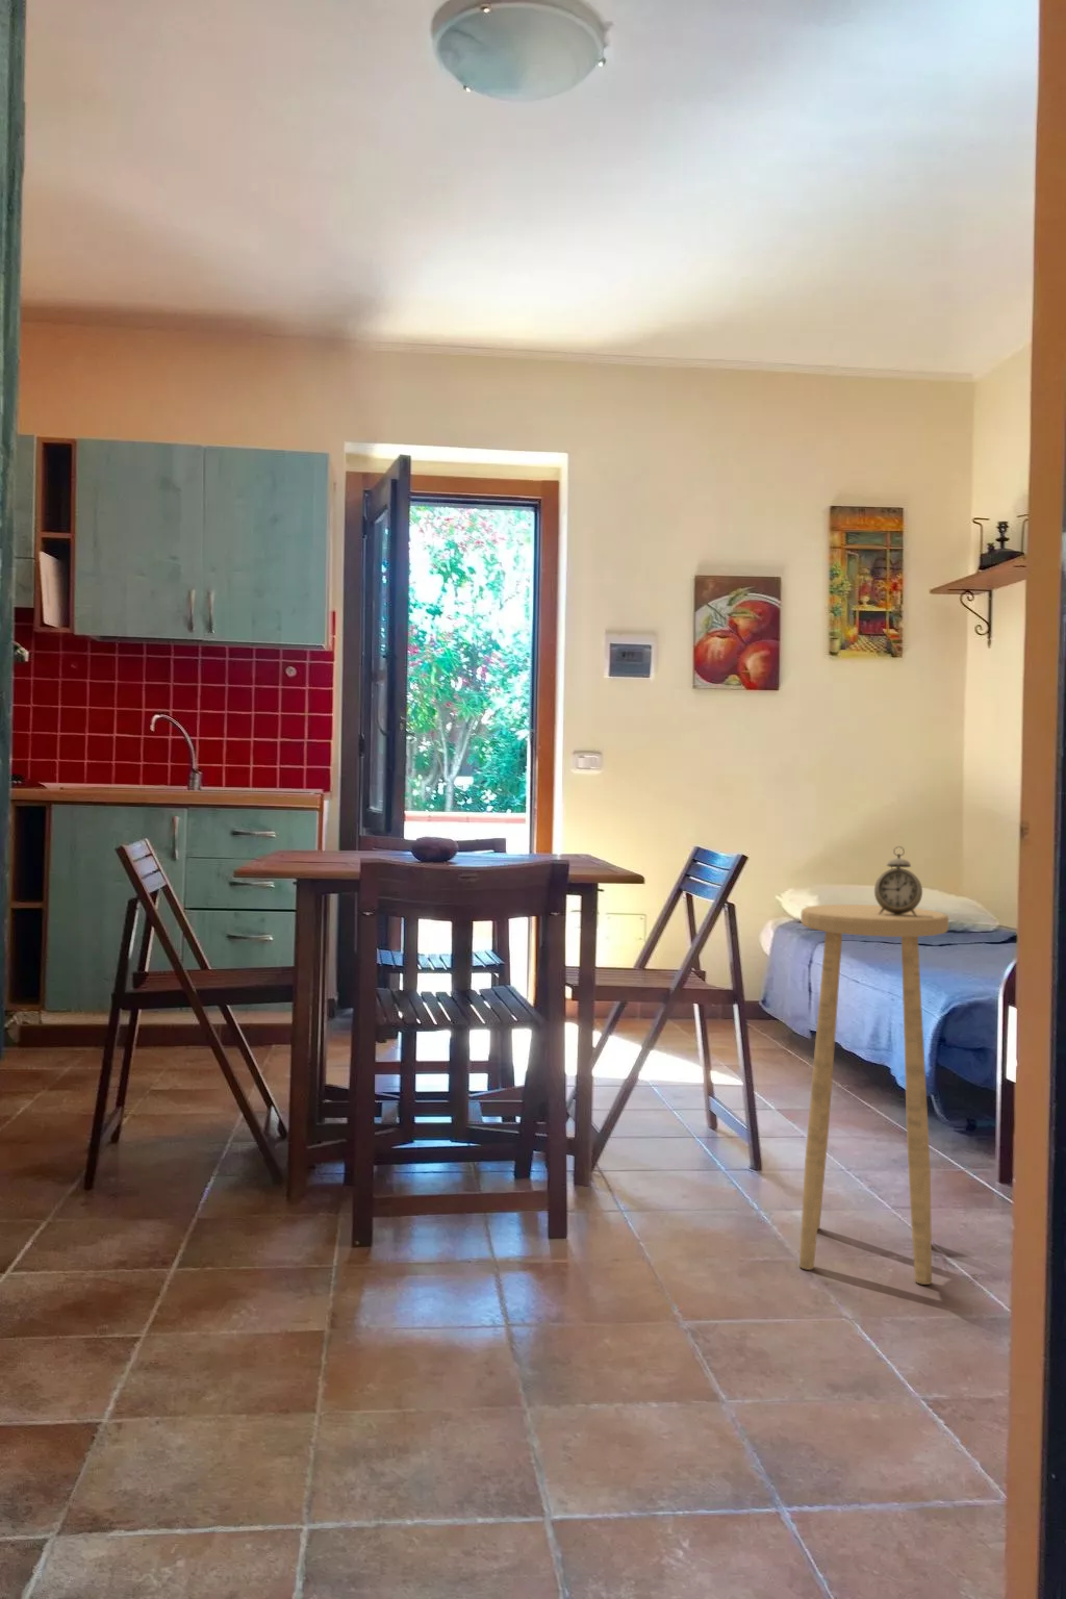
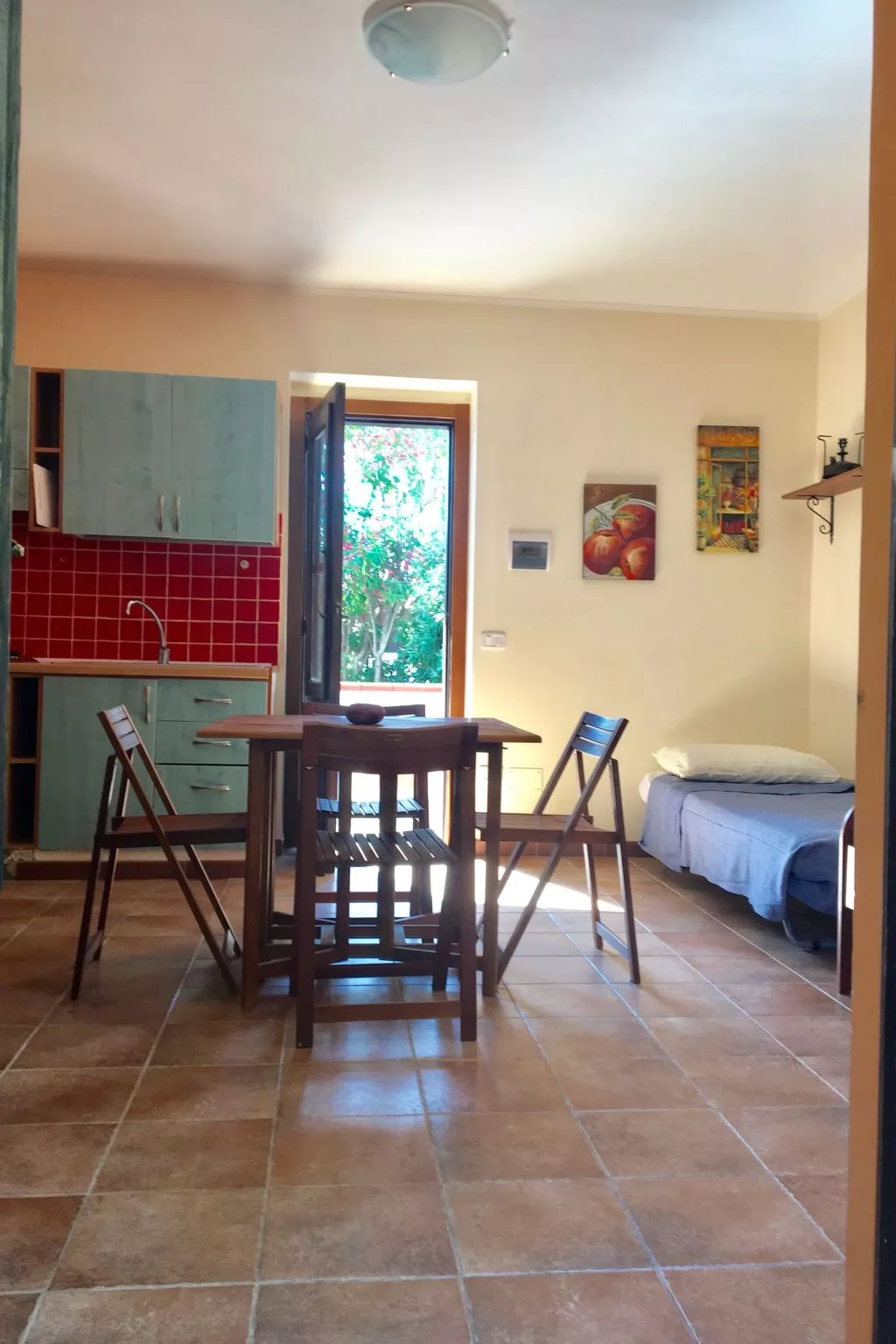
- stool [798,904,949,1286]
- alarm clock [873,846,923,916]
